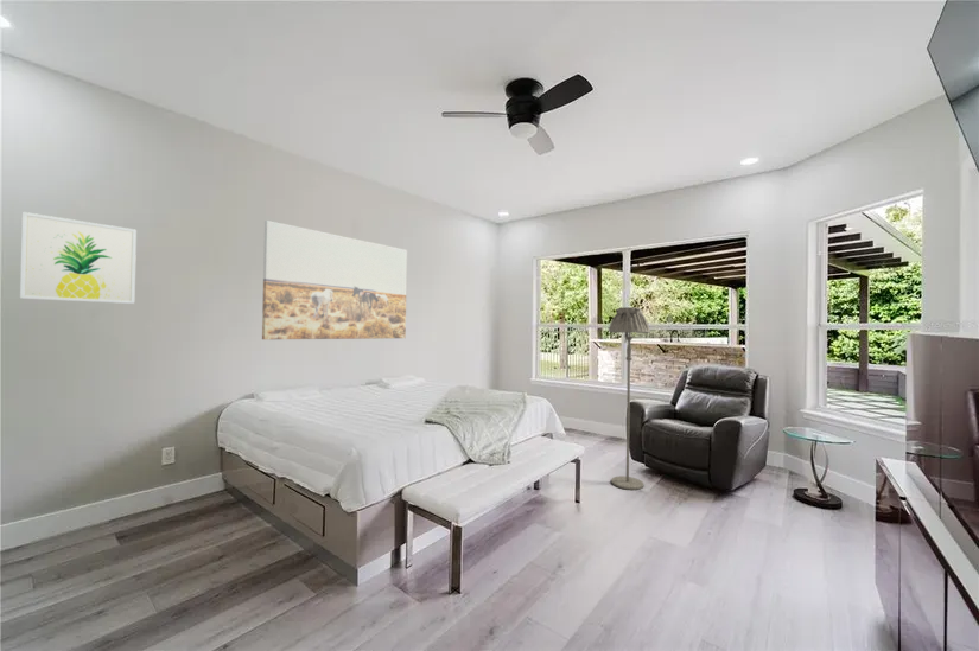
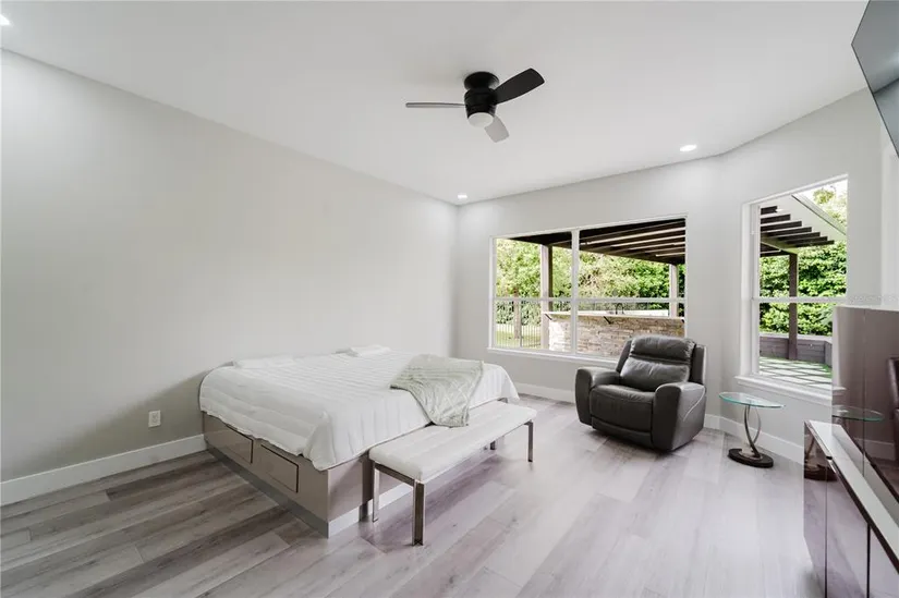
- wall art [19,211,138,305]
- wall art [261,219,408,340]
- floor lamp [608,306,651,491]
